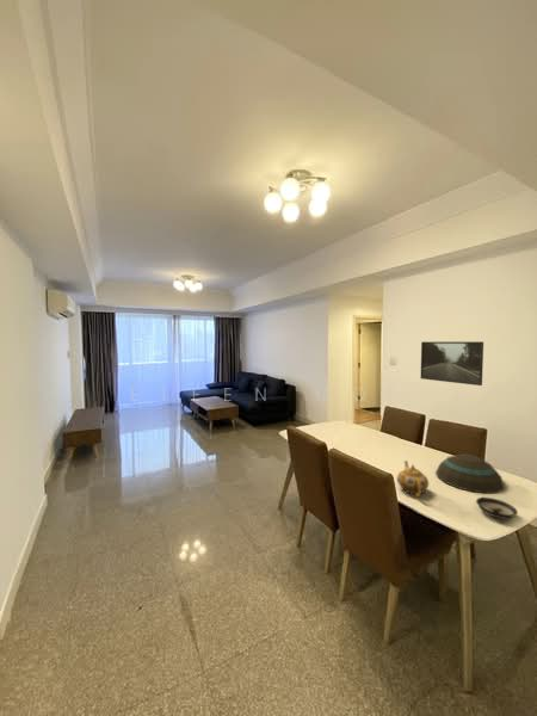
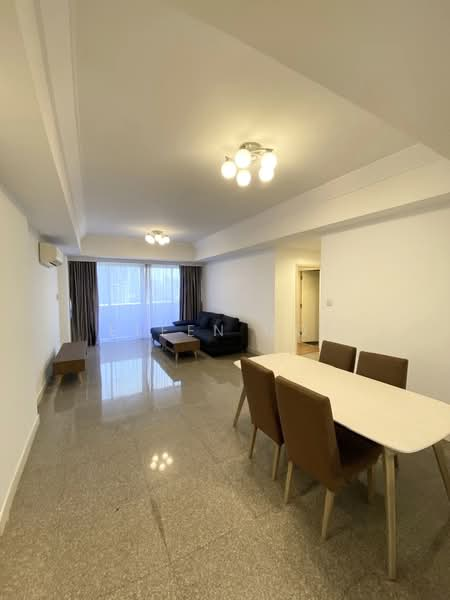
- saucer [475,496,519,520]
- bowl [434,452,506,494]
- teapot [396,459,430,499]
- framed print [419,340,484,387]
